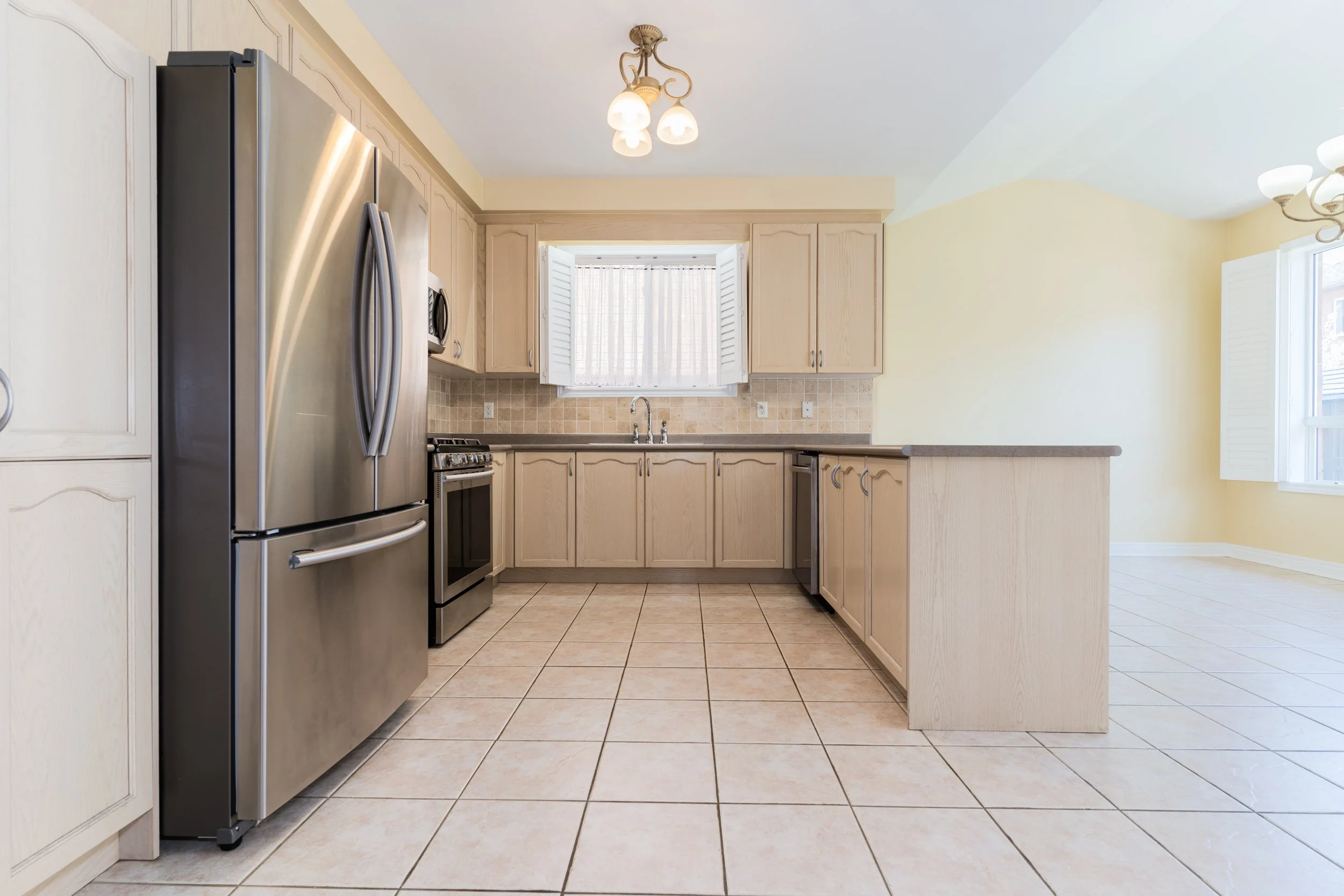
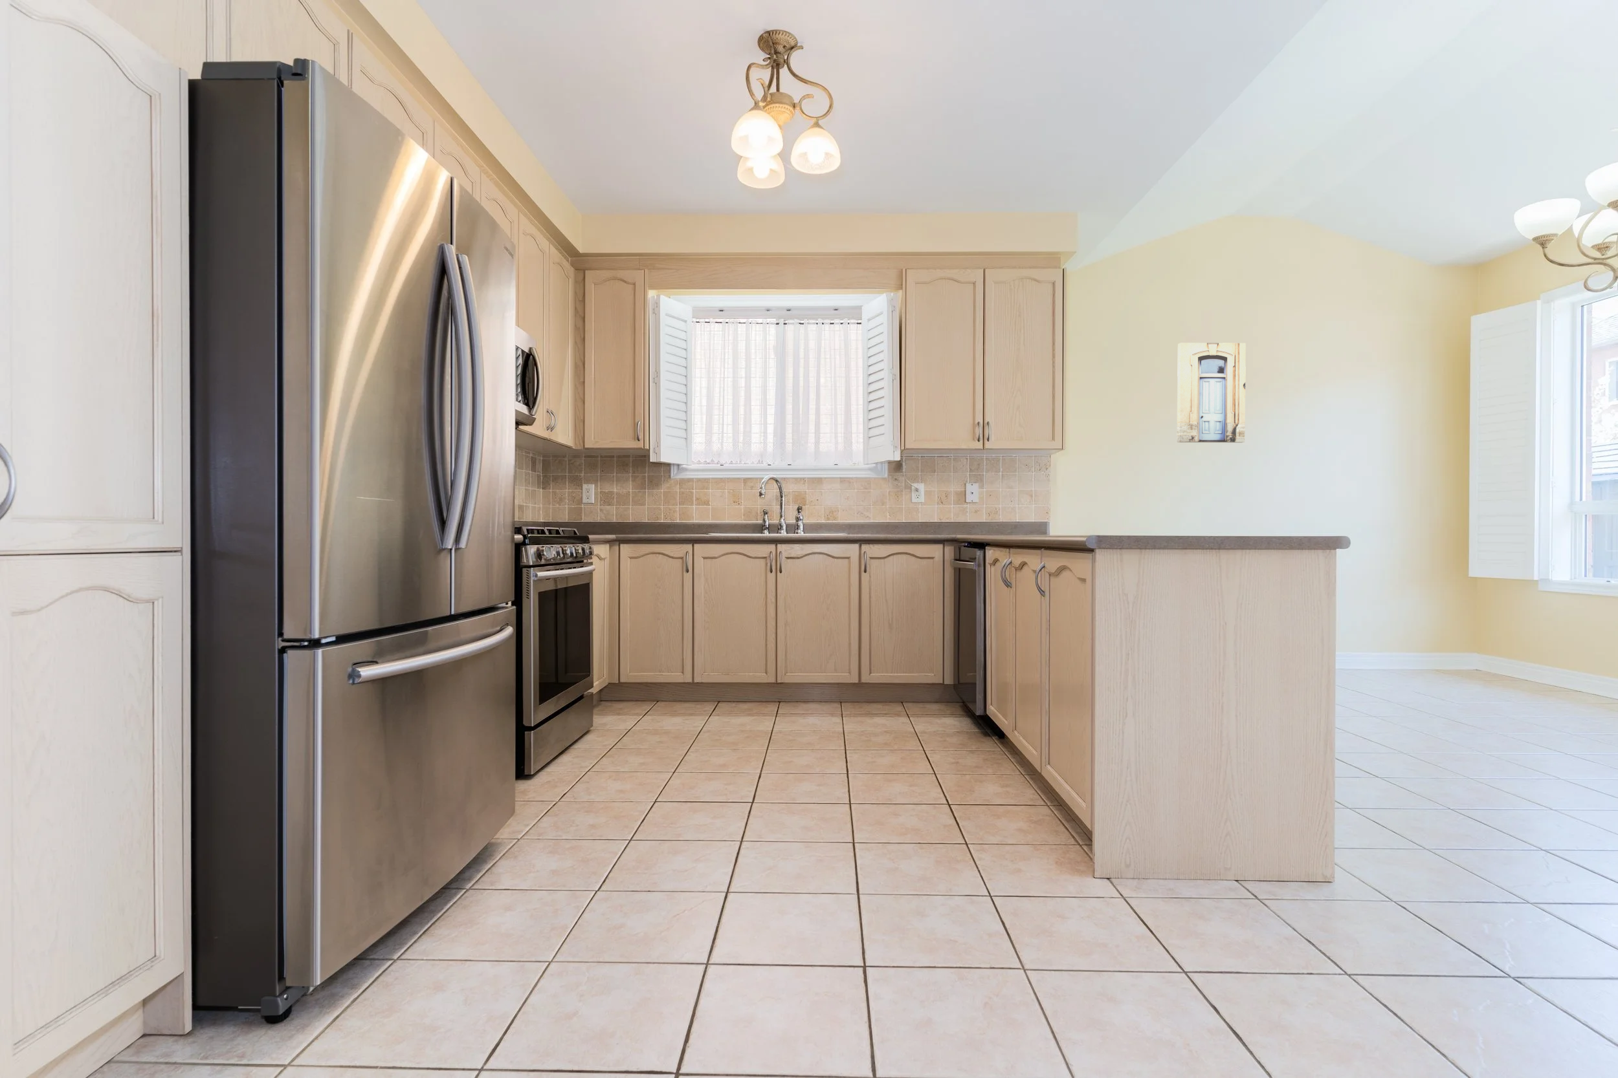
+ wall art [1176,342,1246,444]
